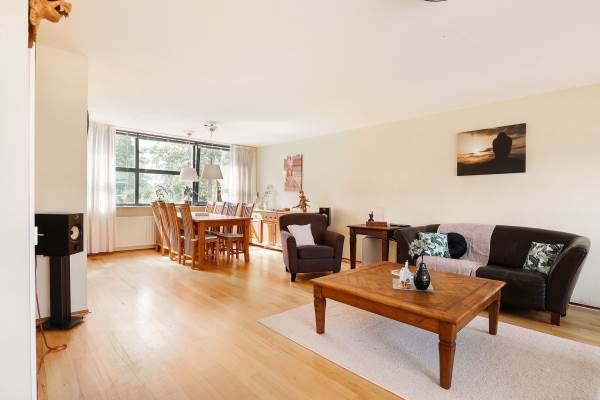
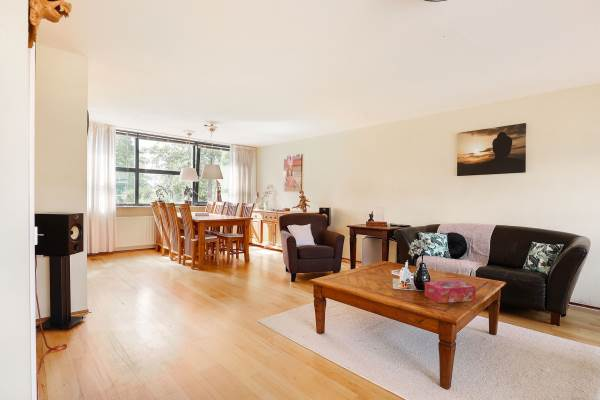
+ tissue box [424,279,476,304]
